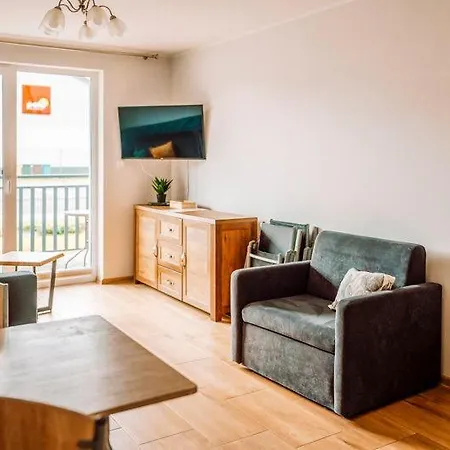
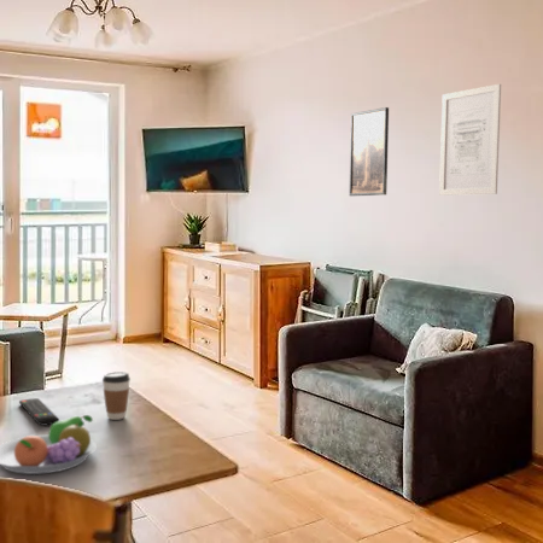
+ fruit bowl [0,414,98,475]
+ wall art [438,83,502,197]
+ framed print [349,106,390,197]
+ remote control [18,397,60,427]
+ coffee cup [101,370,132,421]
